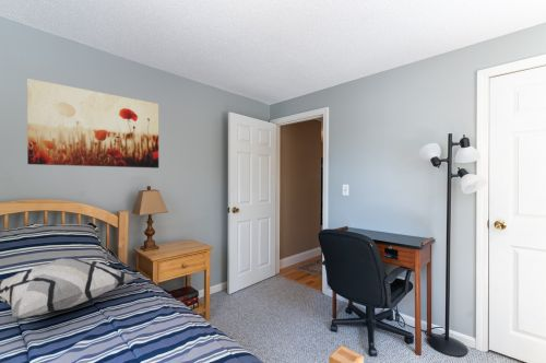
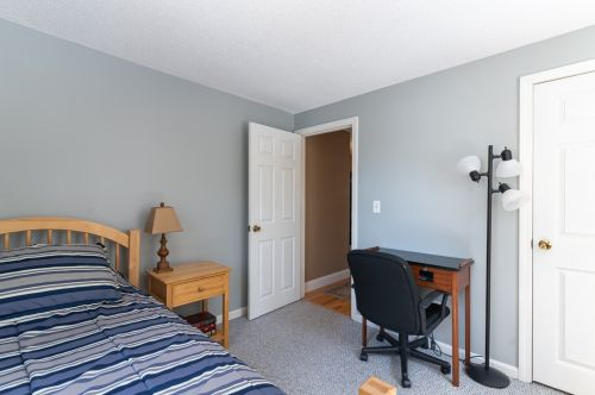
- decorative pillow [0,257,138,319]
- wall art [26,78,159,169]
